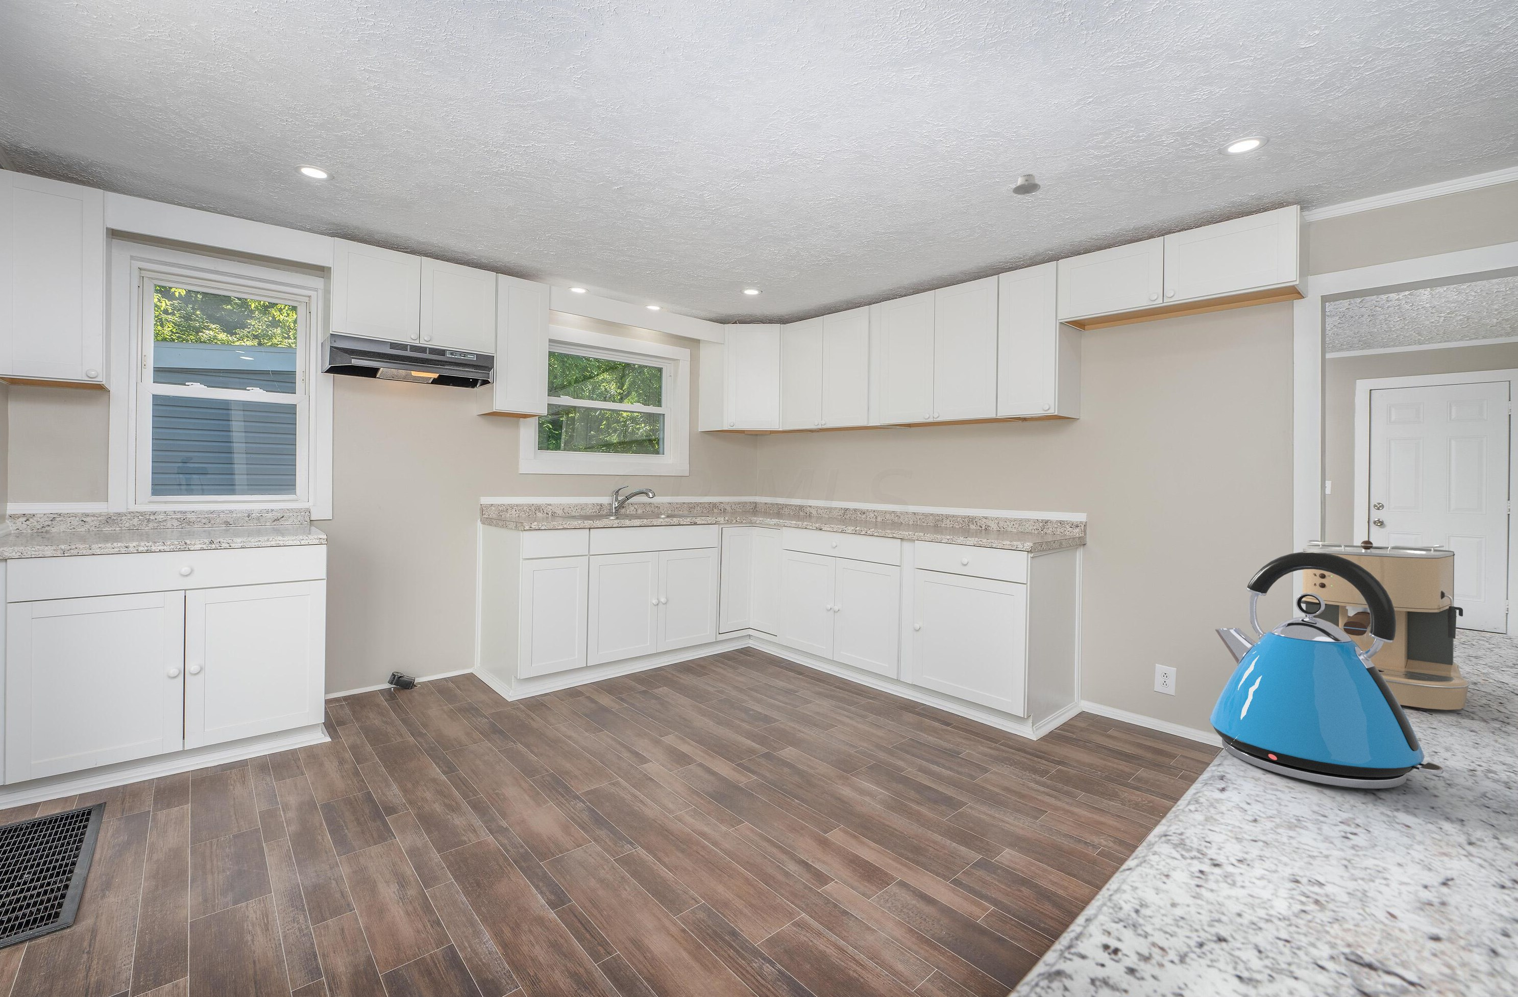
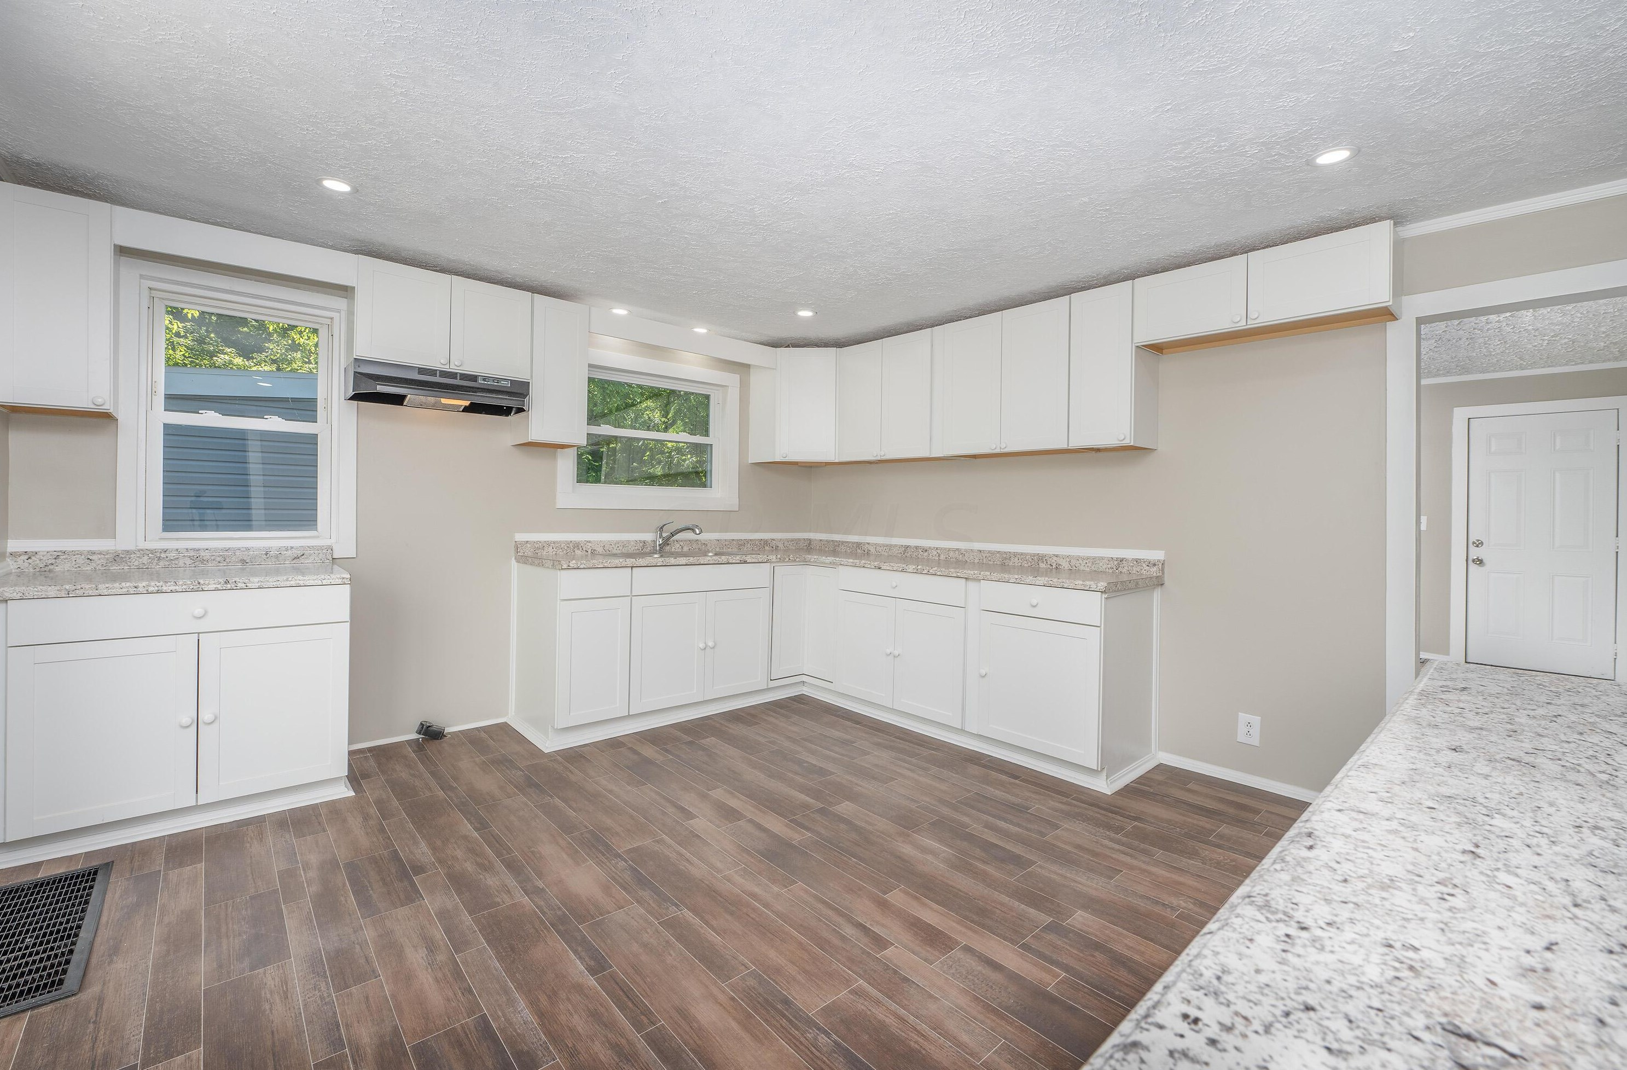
- recessed light [1012,174,1041,196]
- kettle [1209,551,1444,789]
- coffee maker [1301,540,1470,710]
